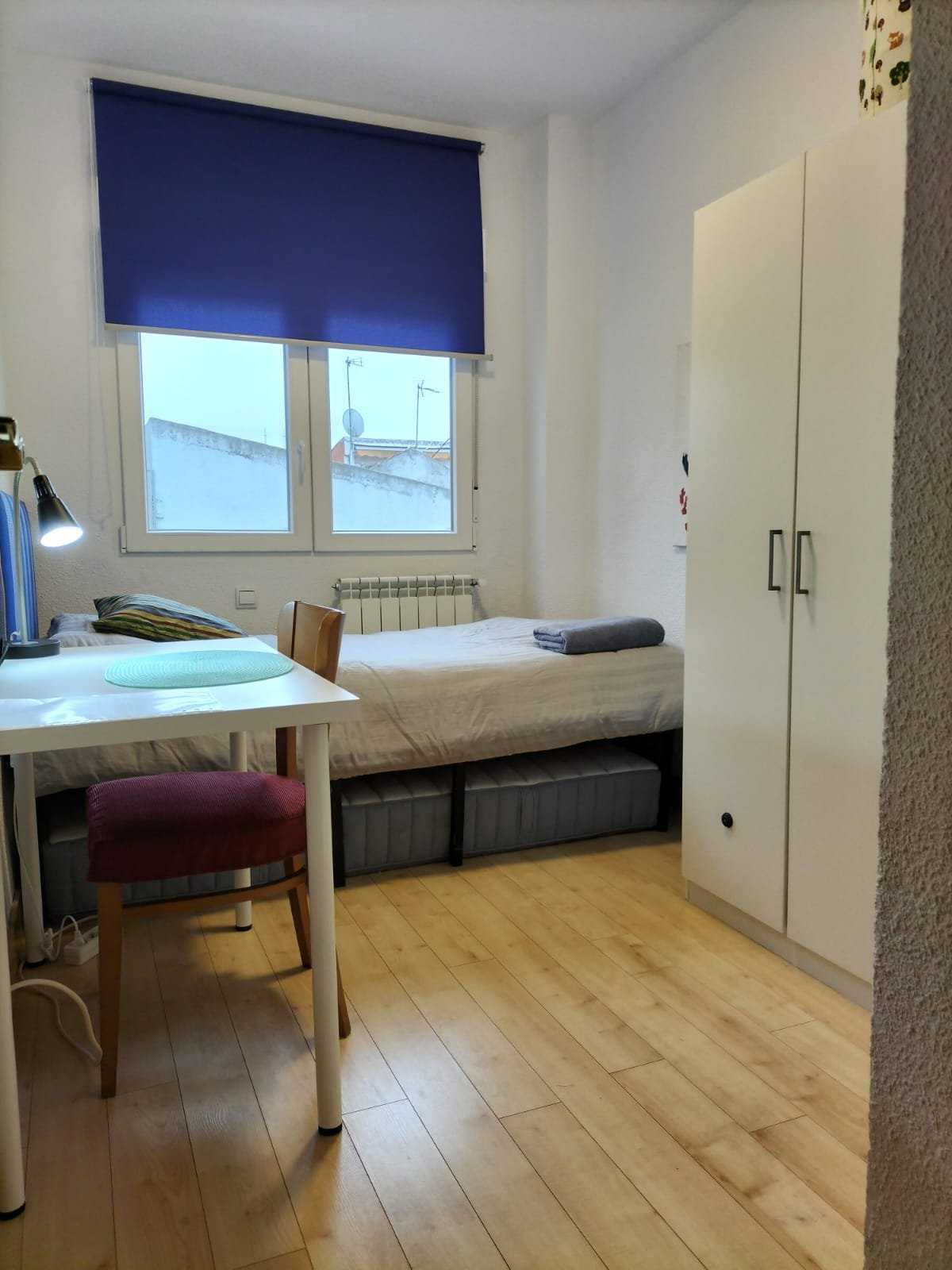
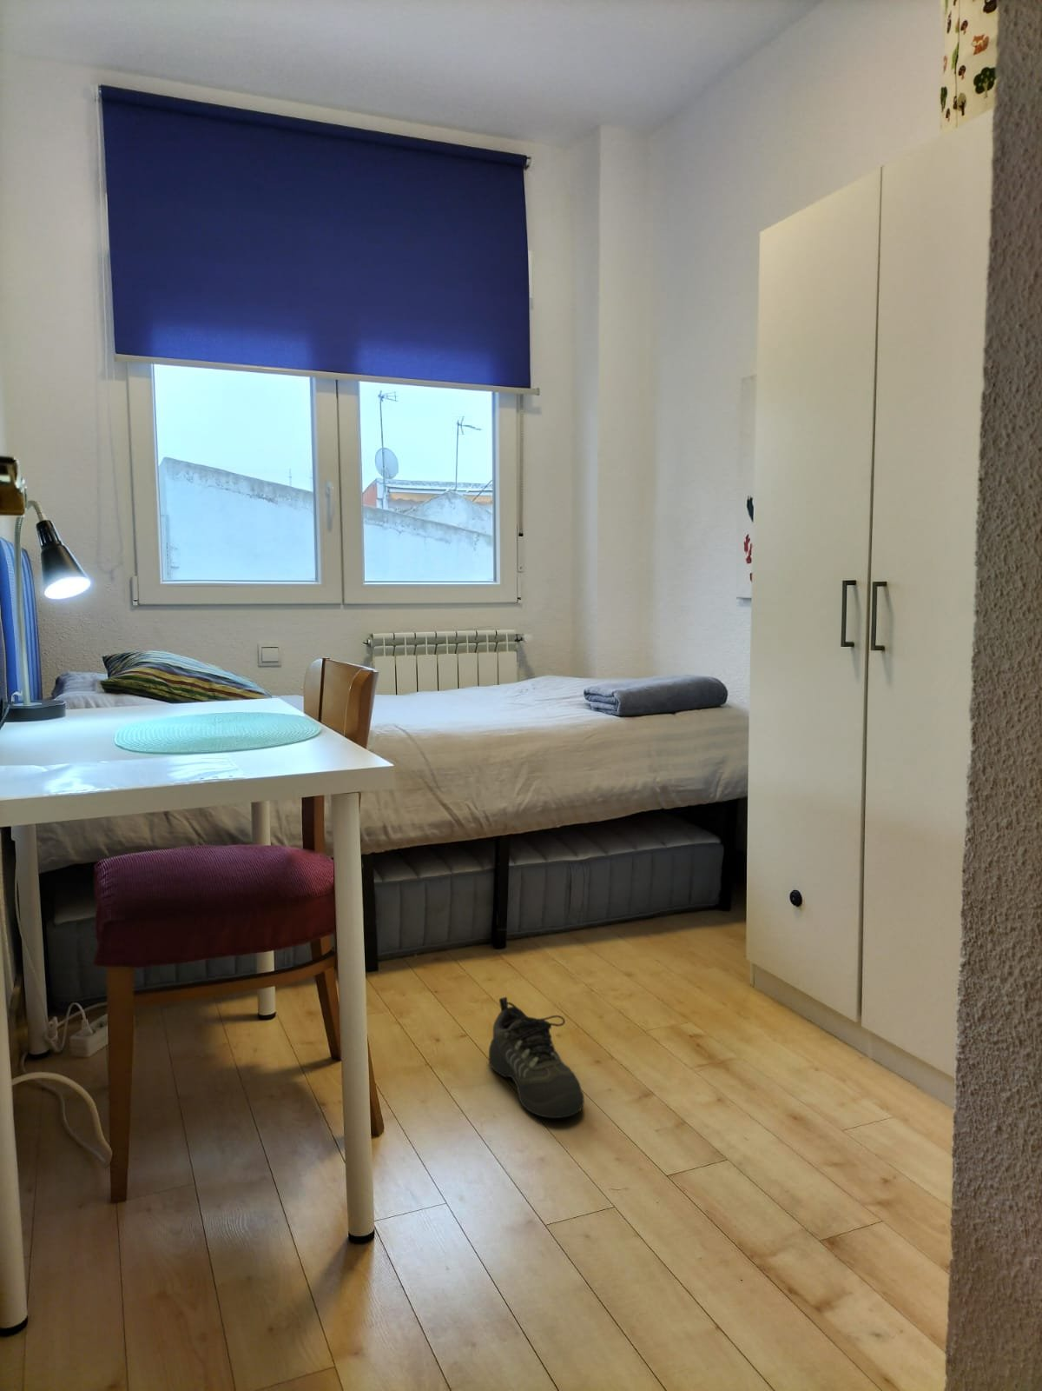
+ shoe [488,997,586,1119]
